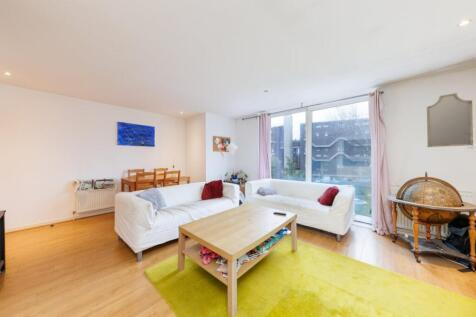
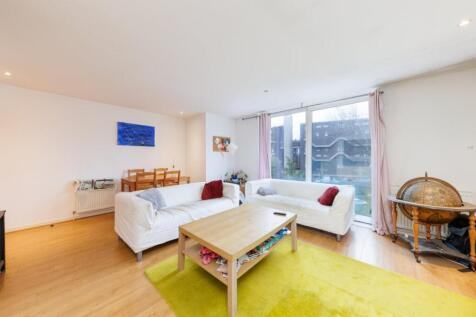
- home mirror [426,92,474,148]
